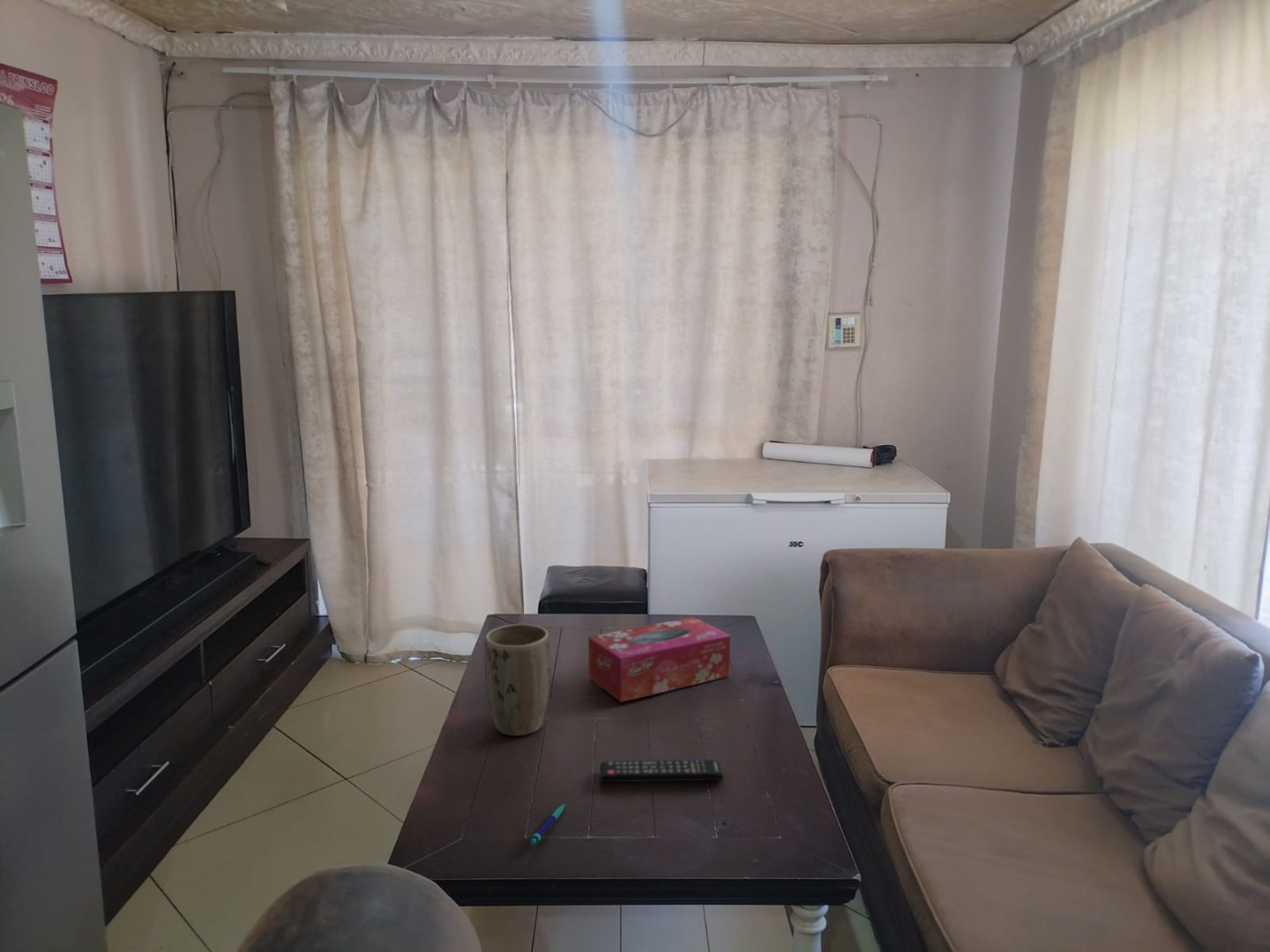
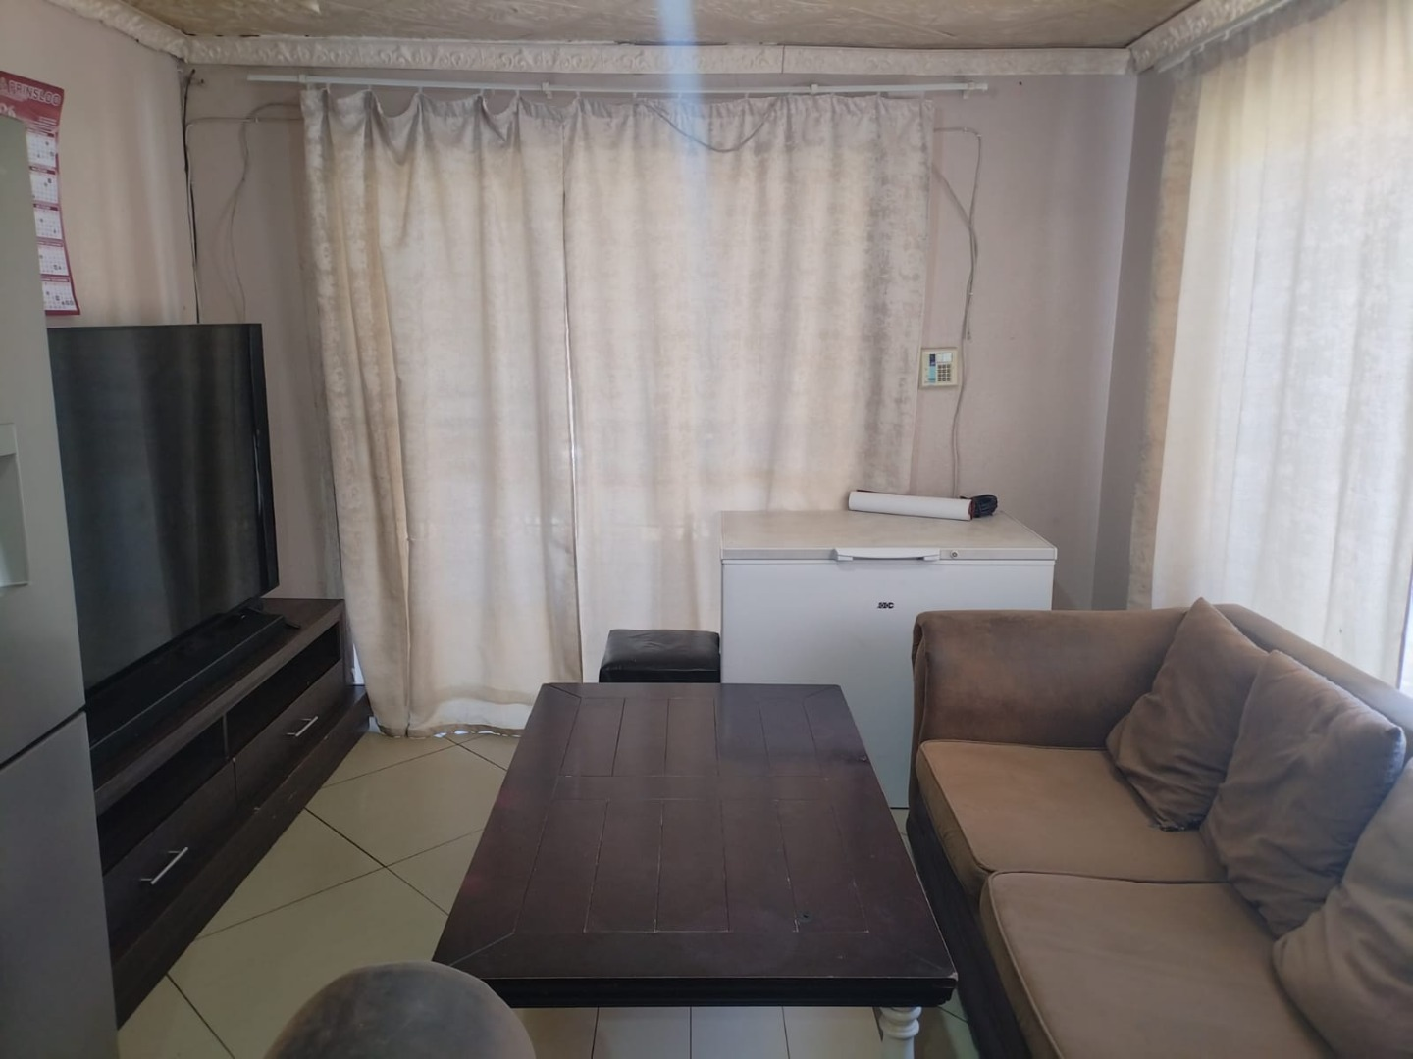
- tissue box [587,616,731,703]
- plant pot [484,623,551,737]
- pen [529,803,566,846]
- remote control [599,759,724,783]
